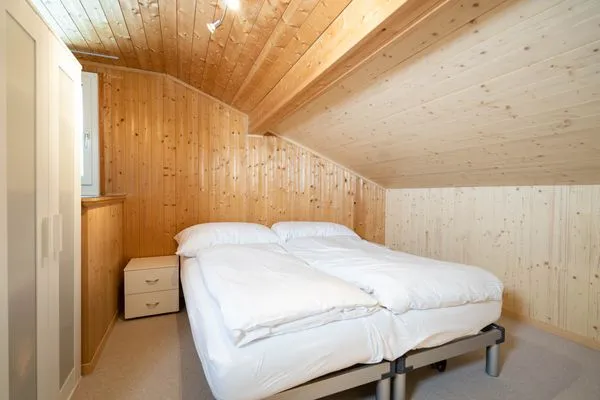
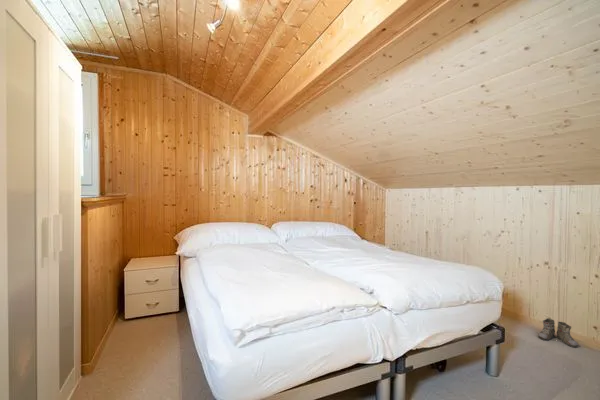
+ boots [535,317,579,348]
